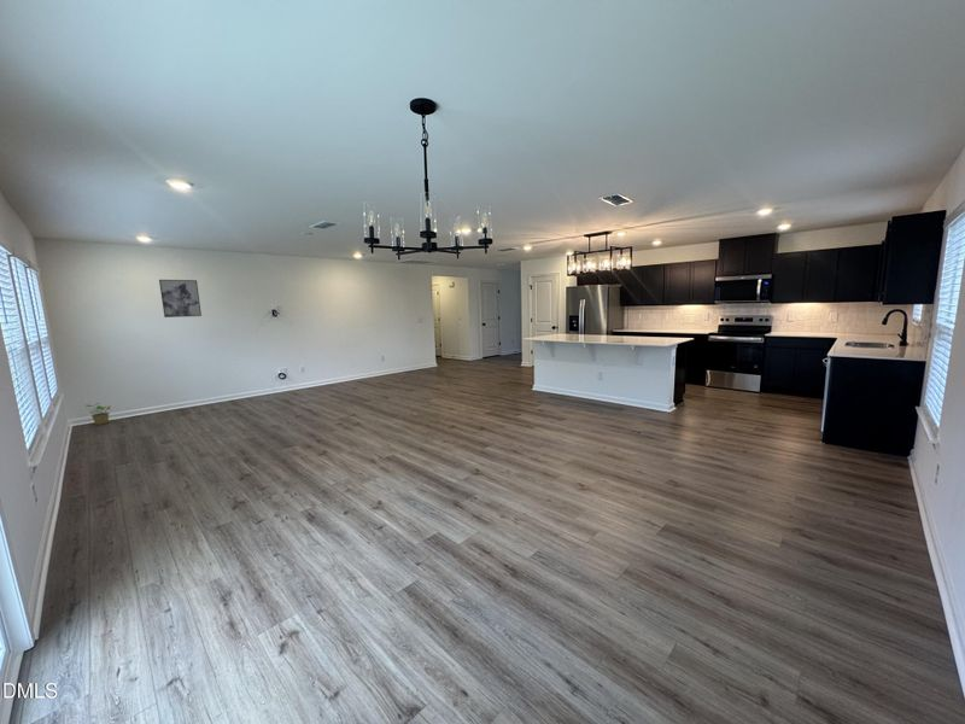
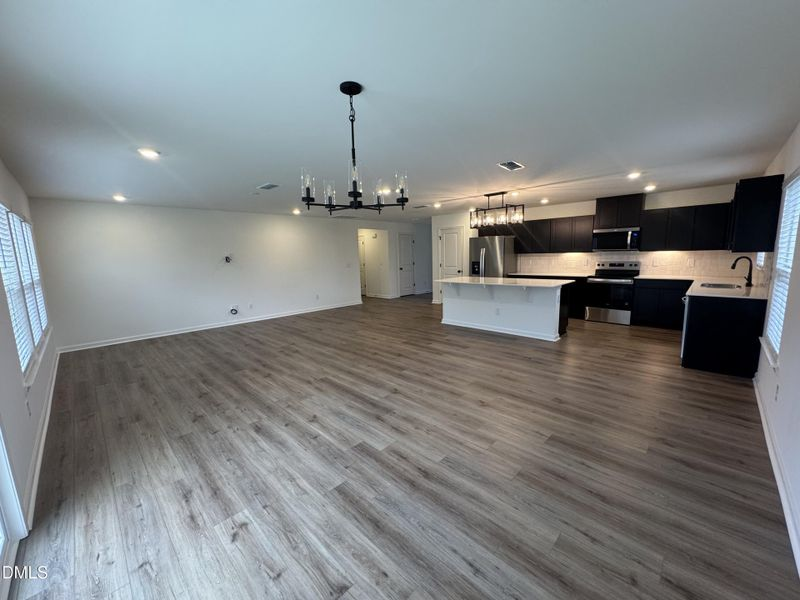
- wall art [158,279,203,319]
- potted plant [86,402,112,426]
